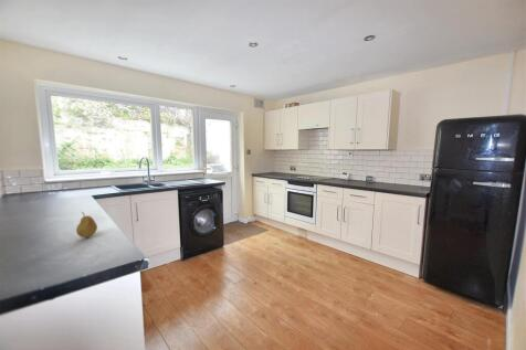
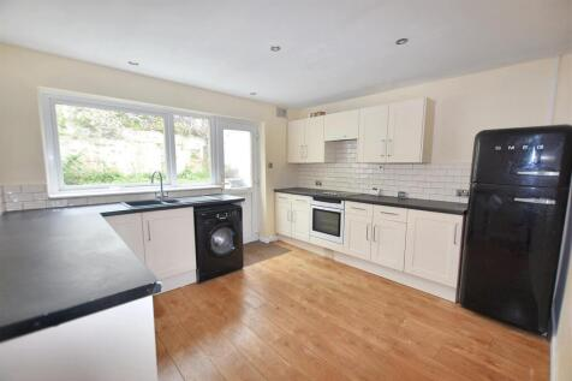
- fruit [75,211,98,238]
